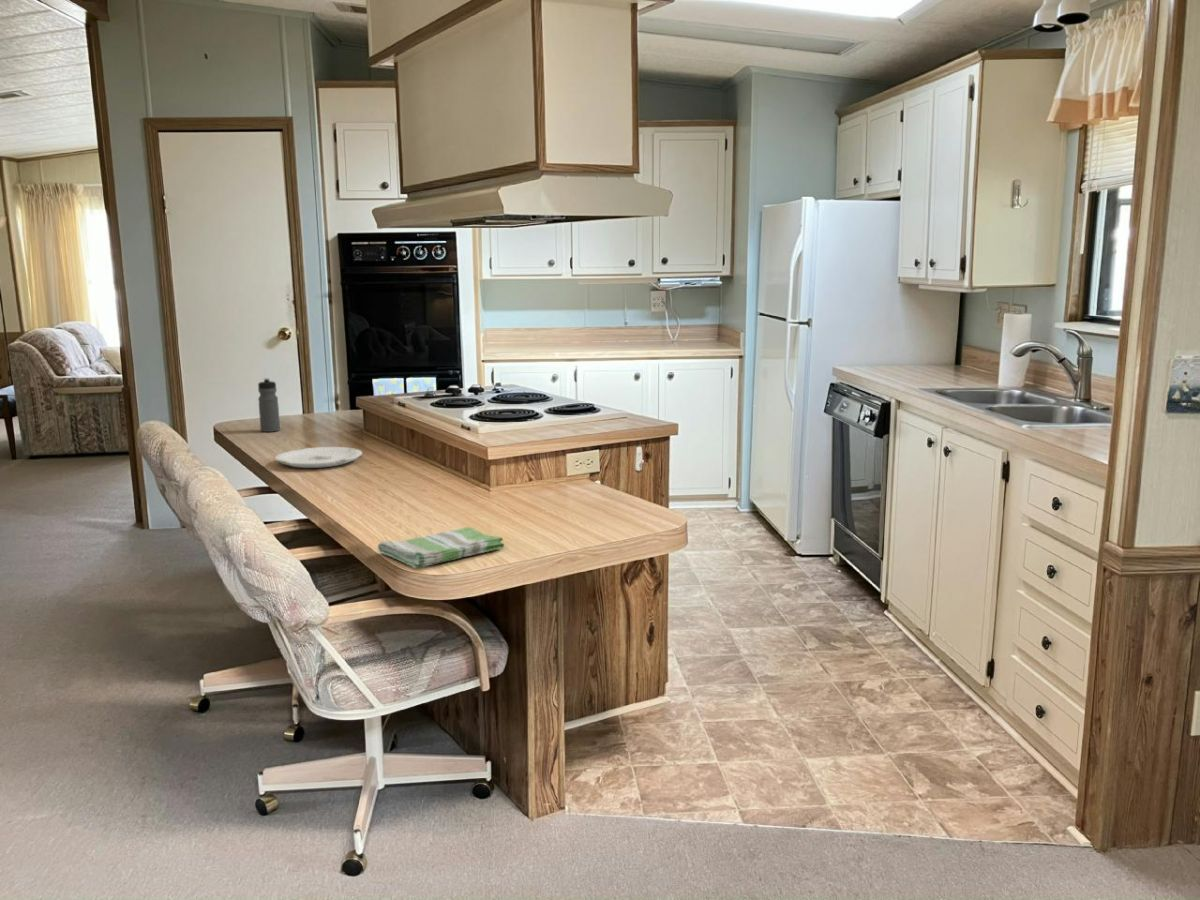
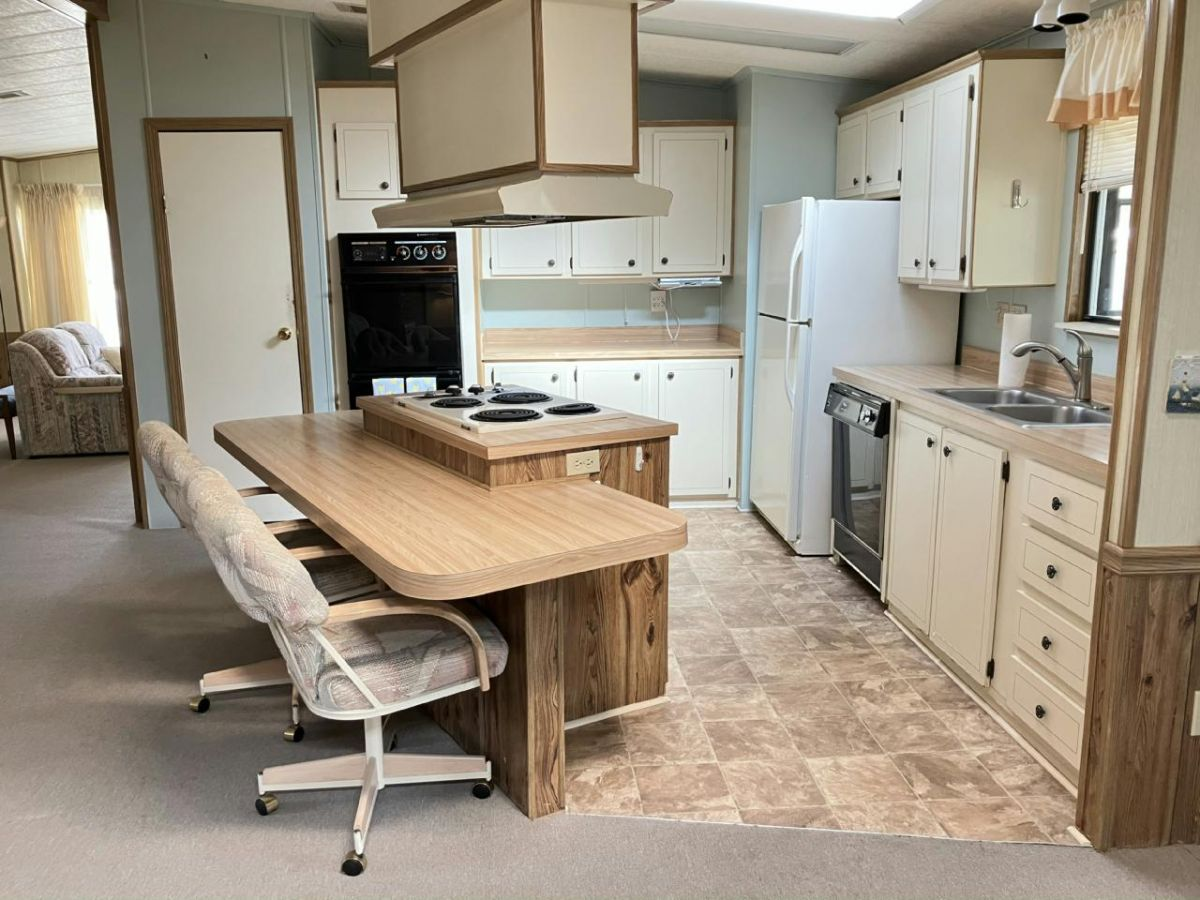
- plate [274,446,363,469]
- water bottle [257,377,281,433]
- dish towel [377,526,505,569]
